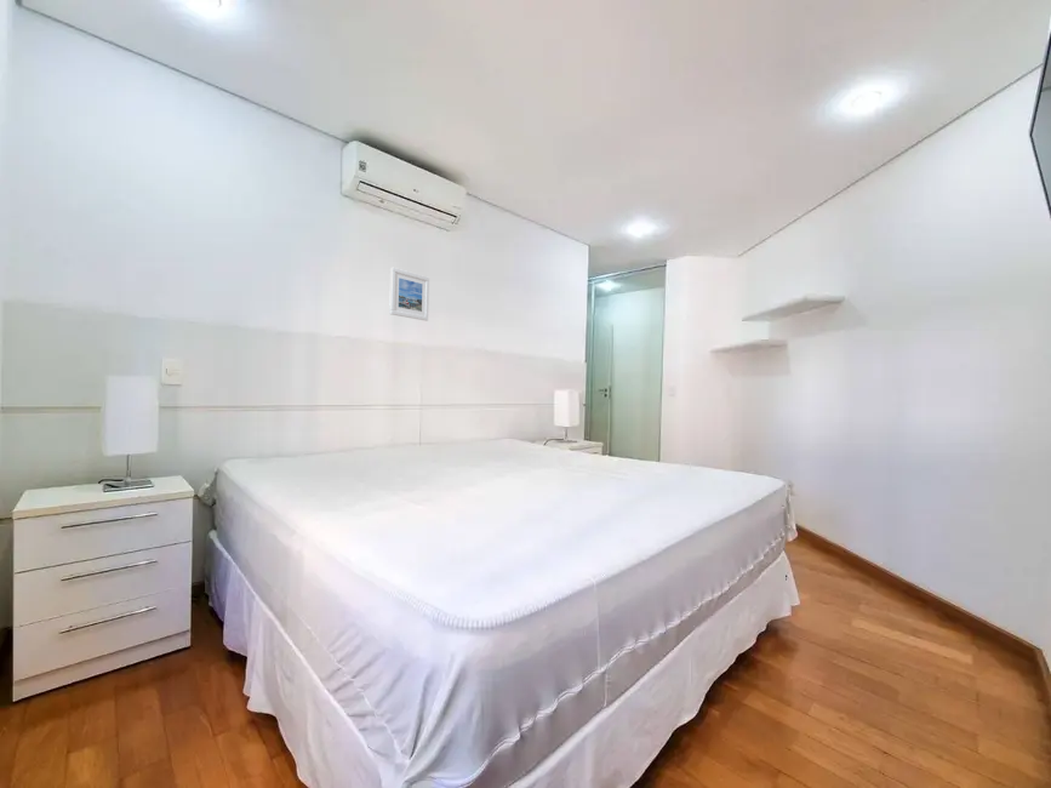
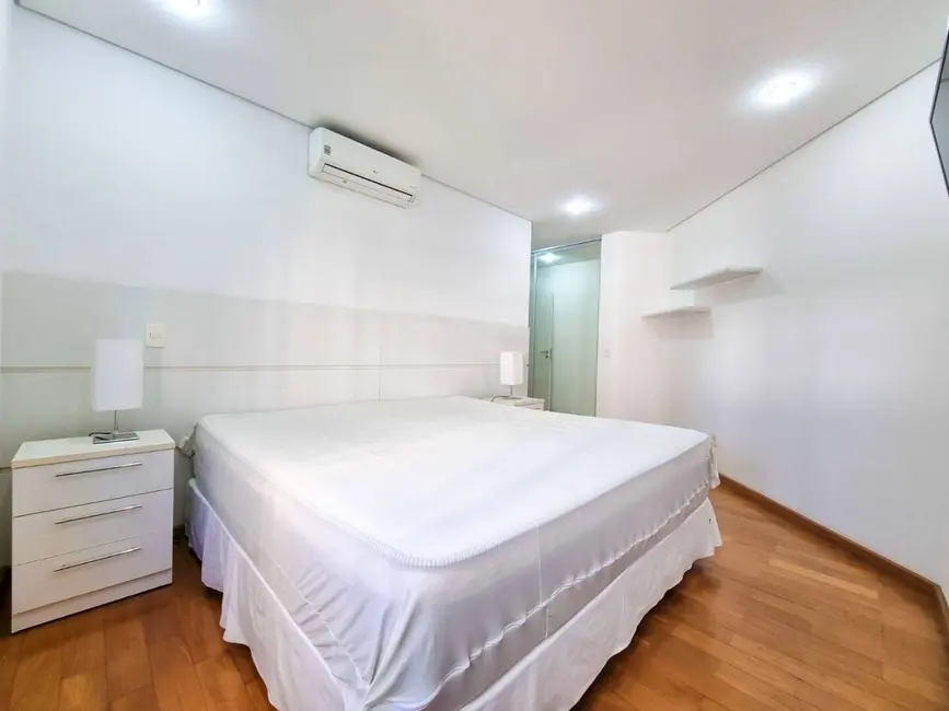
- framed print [388,267,430,322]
